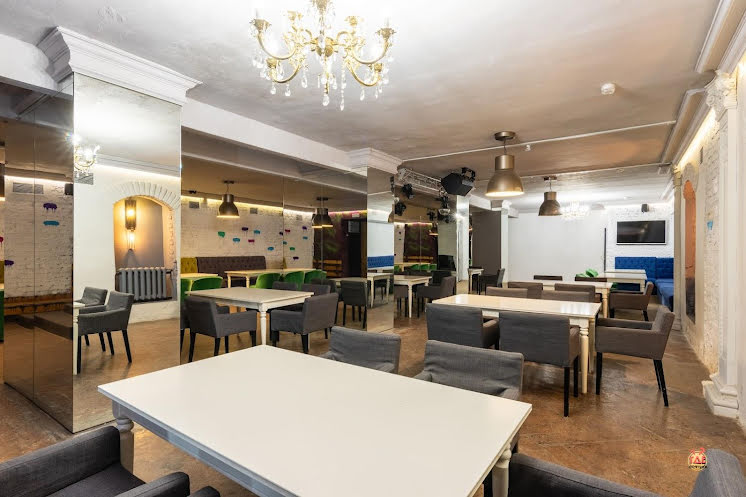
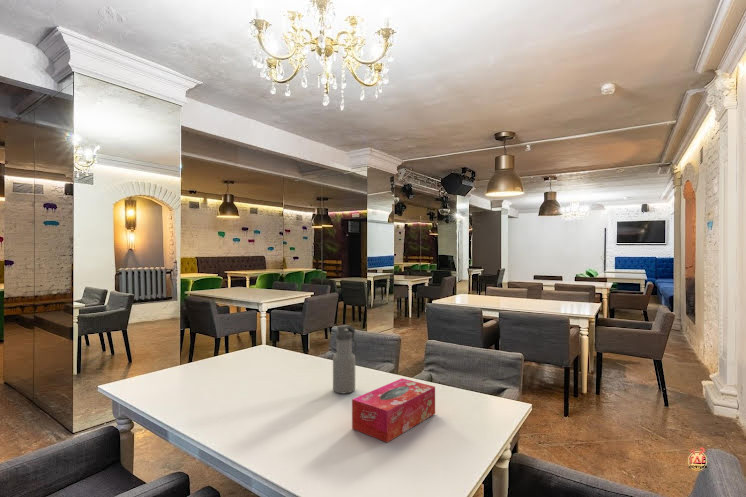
+ water bottle [332,324,358,394]
+ tissue box [351,377,436,443]
